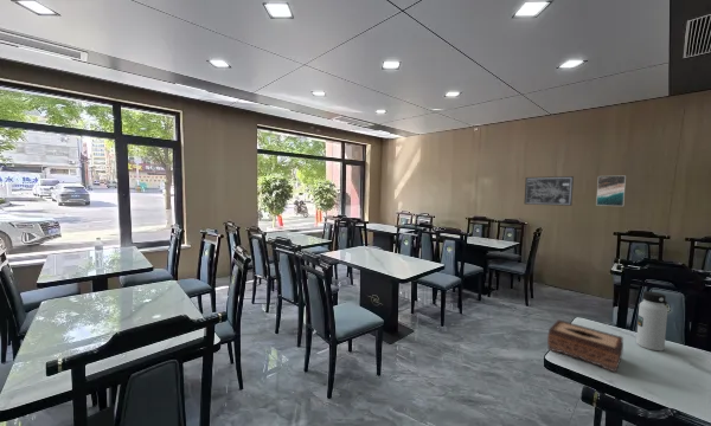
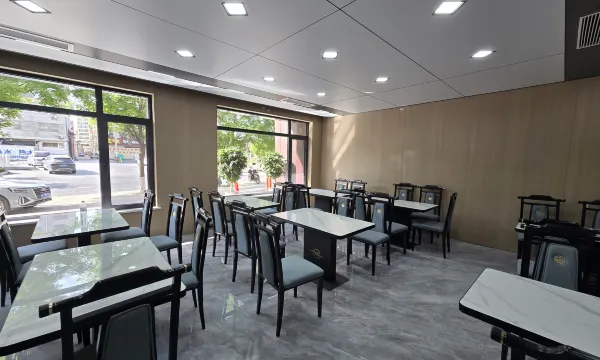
- tissue box [546,318,624,373]
- wall art [524,175,575,207]
- water bottle [635,290,668,351]
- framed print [595,175,627,207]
